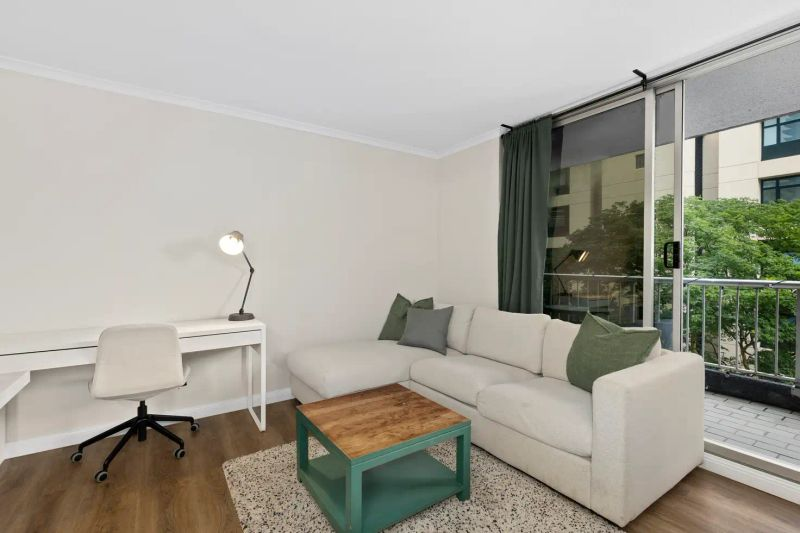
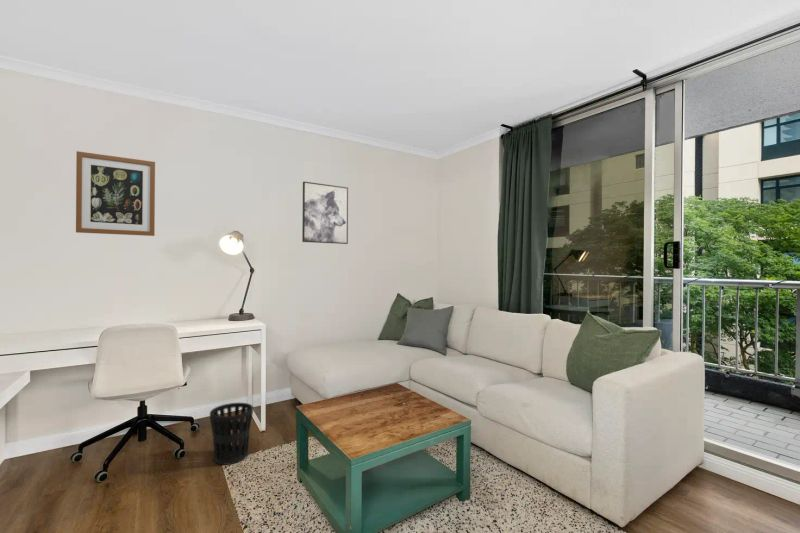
+ wastebasket [209,402,254,466]
+ wall art [75,150,156,237]
+ wall art [301,181,349,245]
